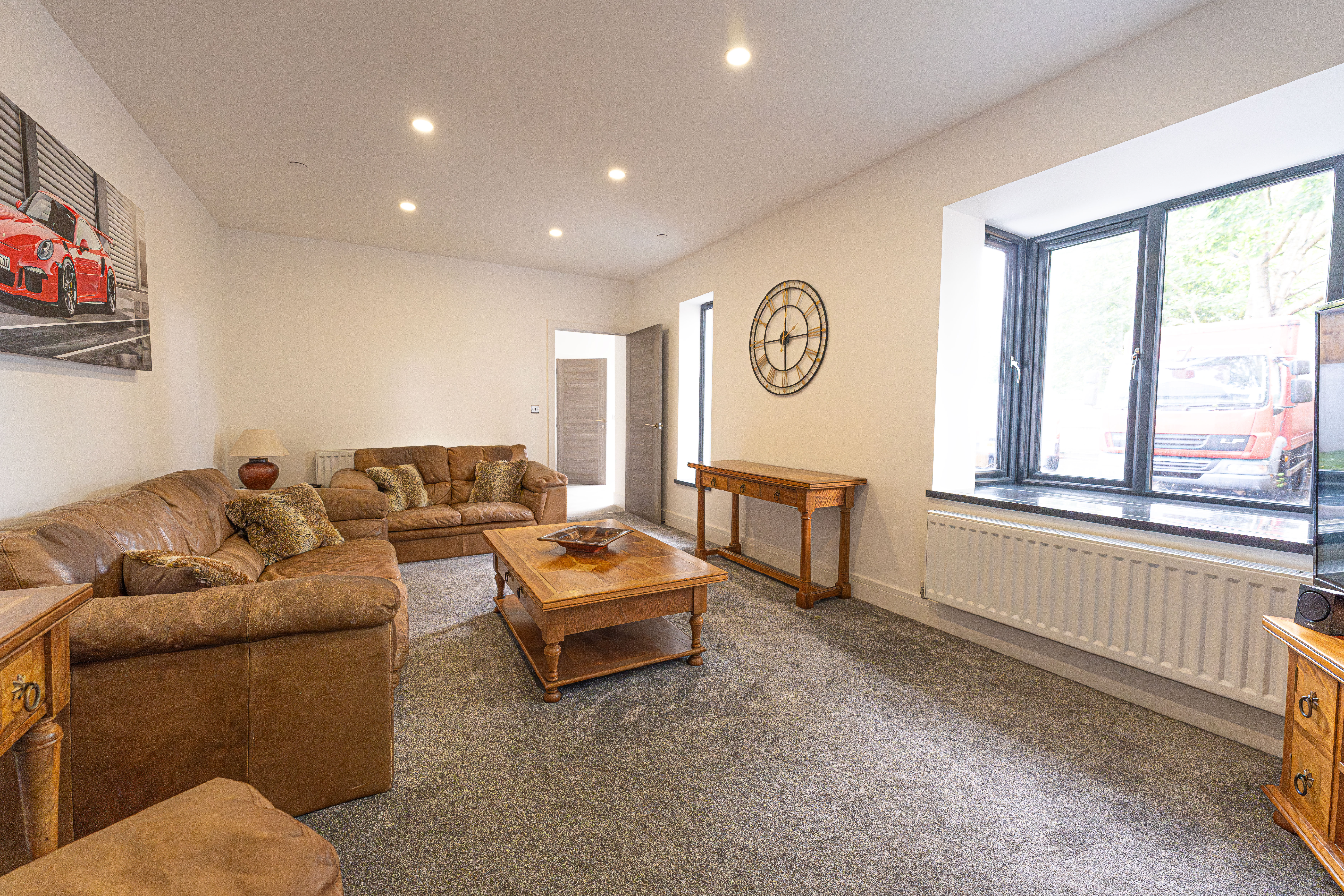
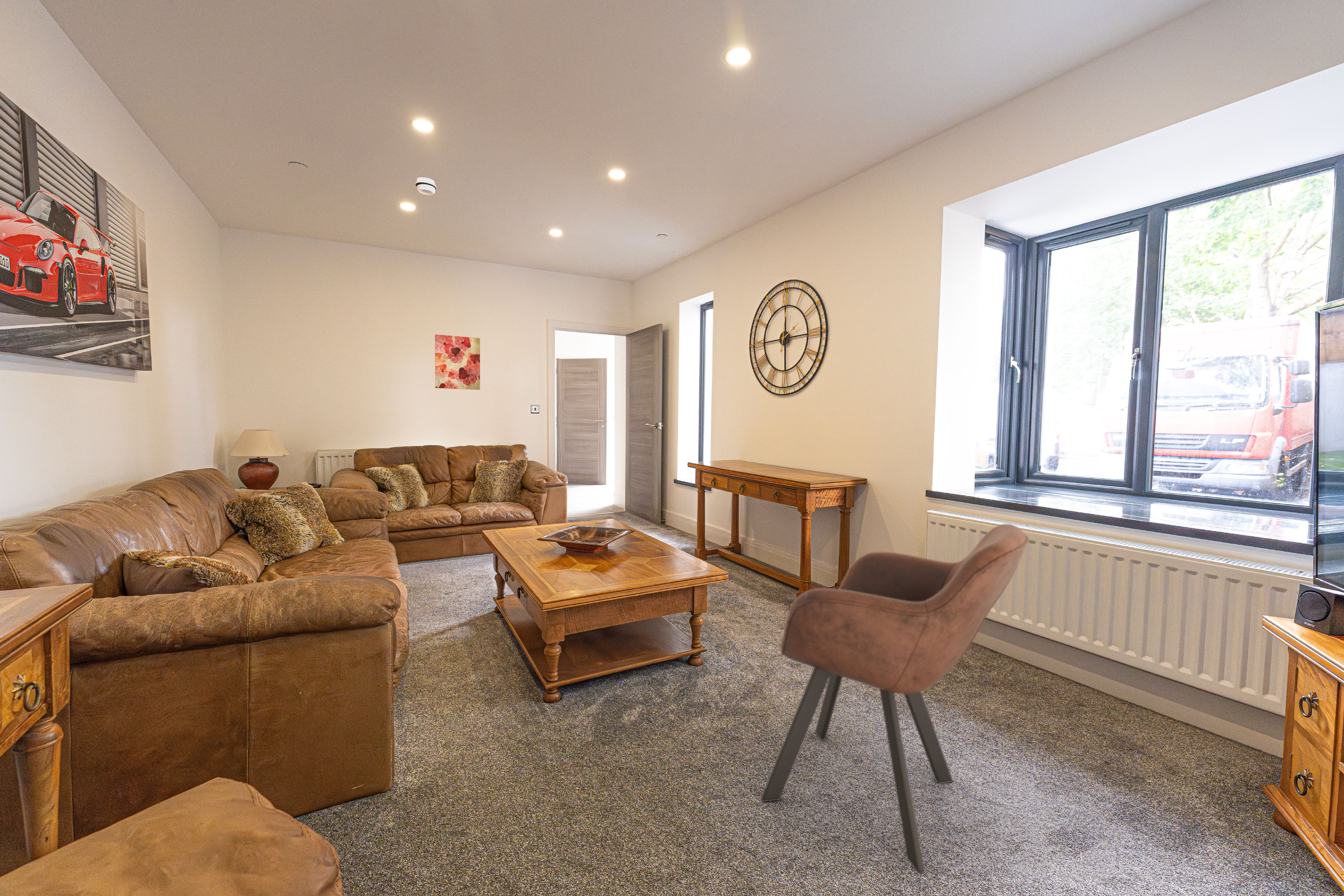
+ wall art [435,334,480,390]
+ smoke detector [415,177,437,196]
+ armchair [761,524,1030,874]
